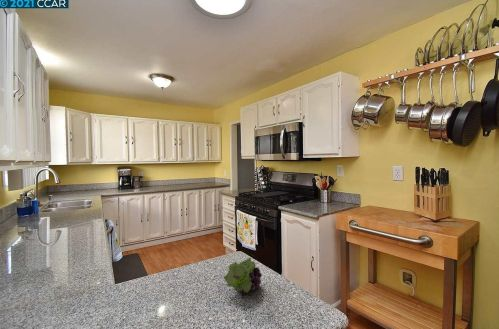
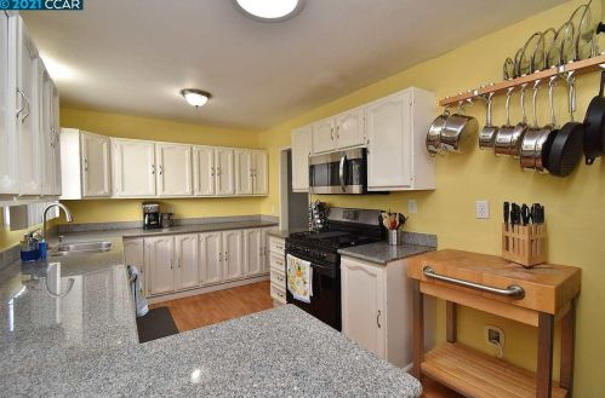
- fruit [223,257,263,295]
